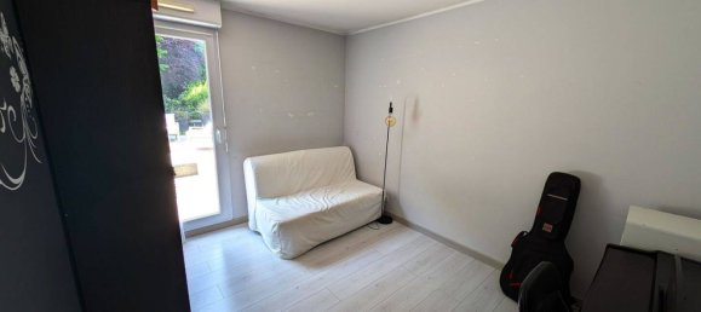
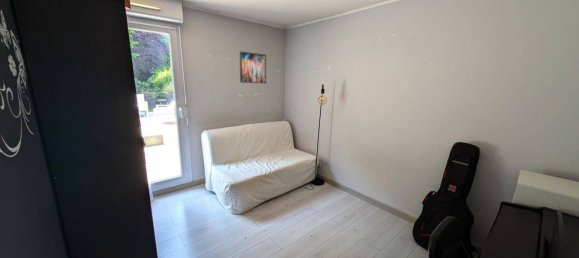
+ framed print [239,50,267,84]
